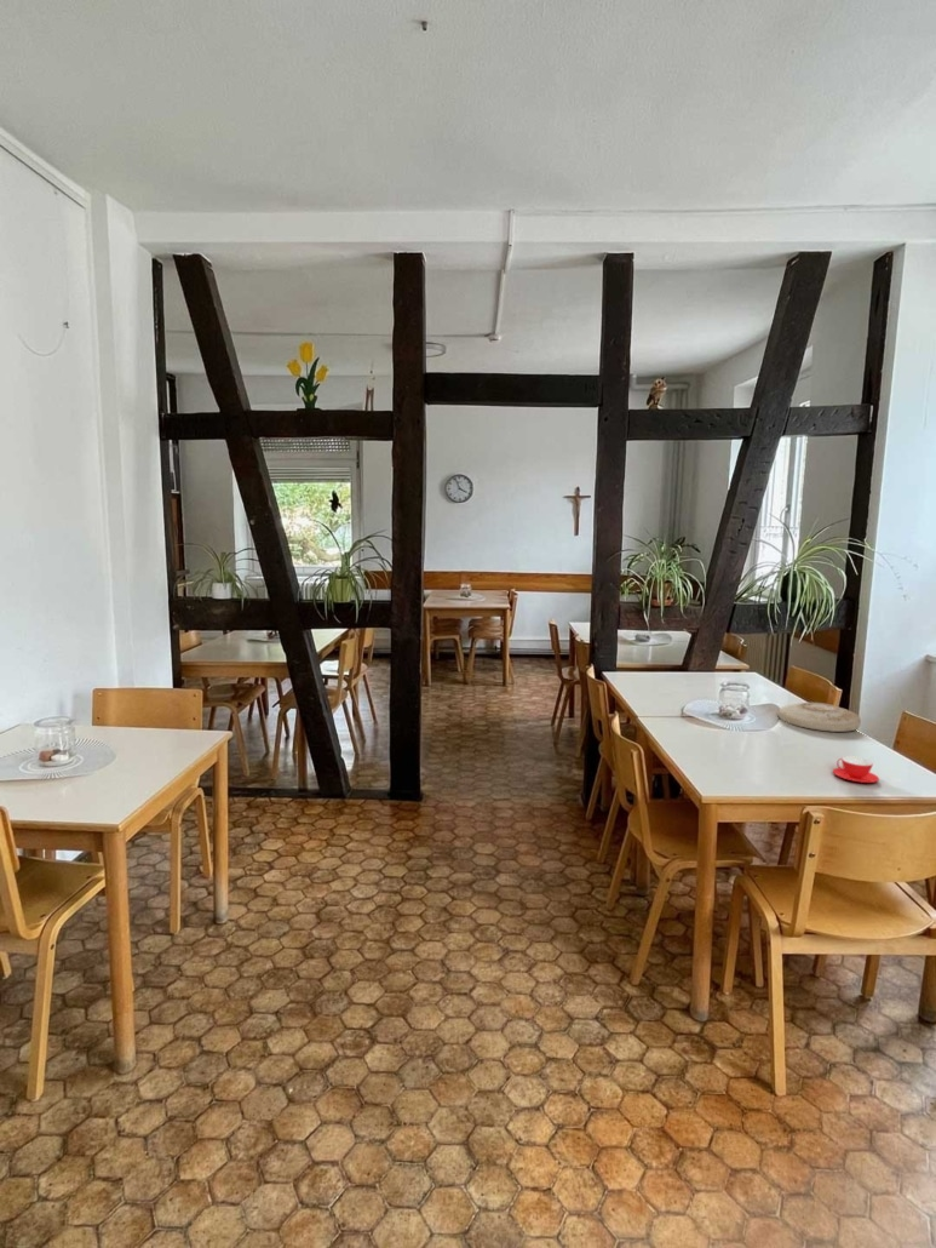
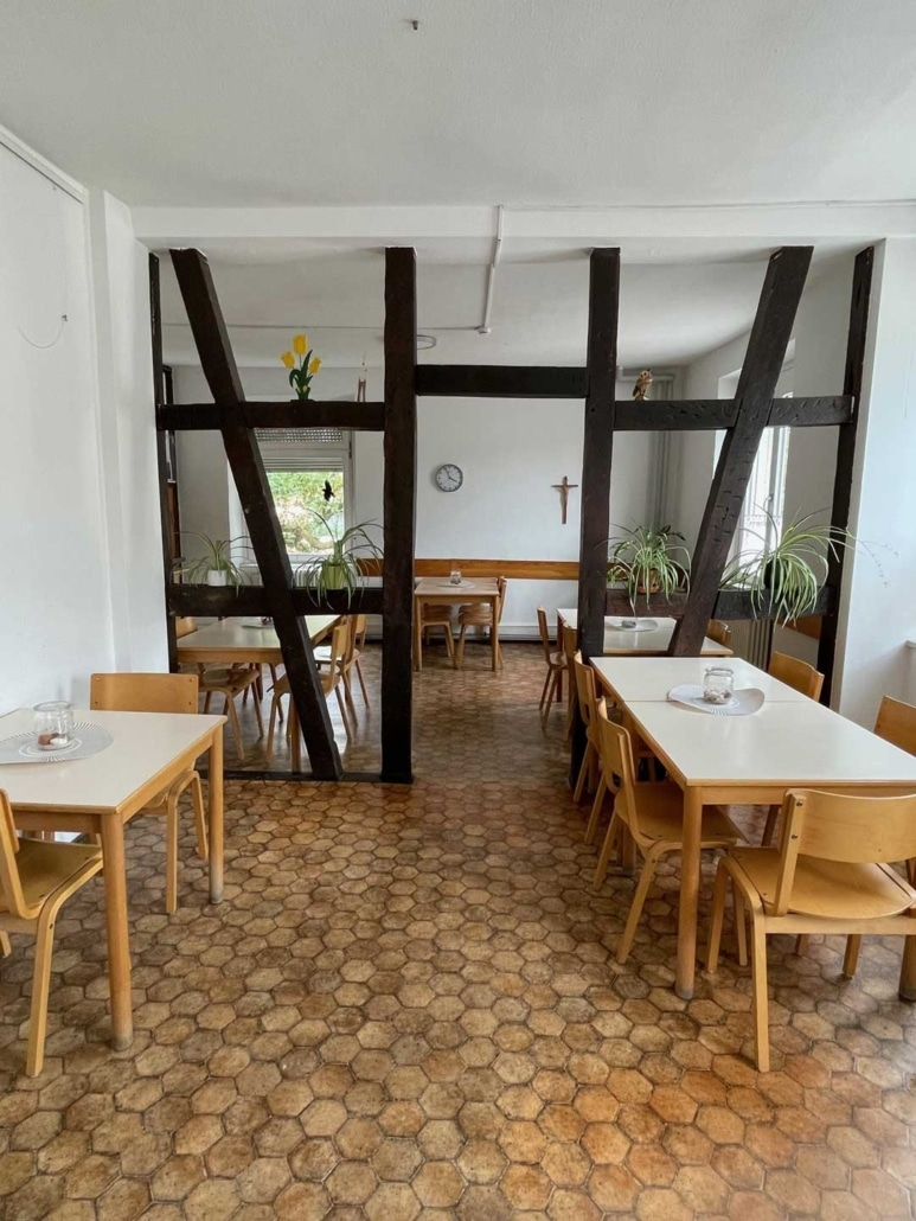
- plate [777,702,862,733]
- teacup [832,755,880,784]
